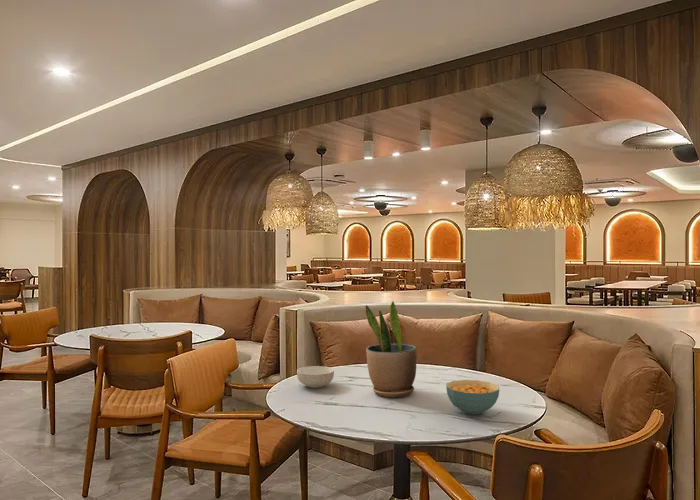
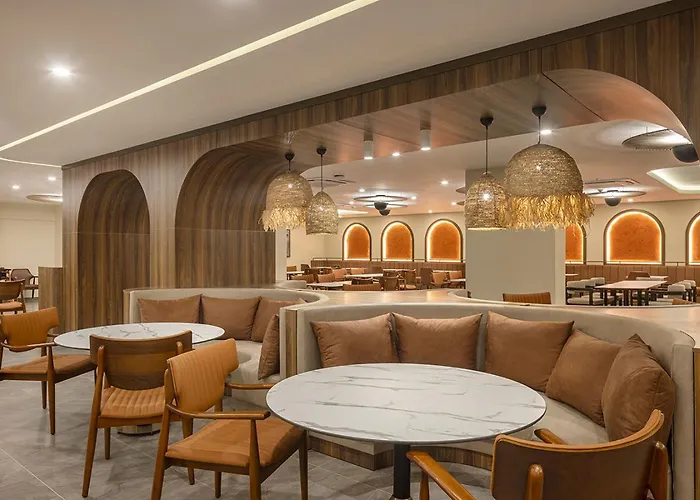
- cereal bowl [445,379,500,416]
- cereal bowl [296,365,335,389]
- potted plant [364,300,418,398]
